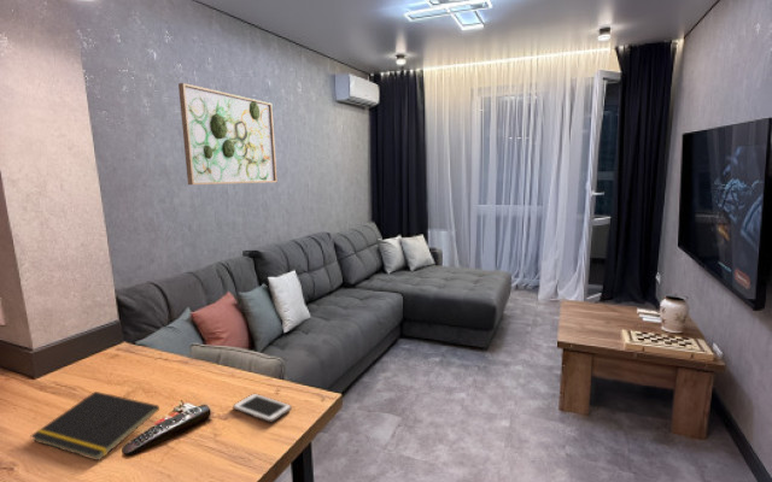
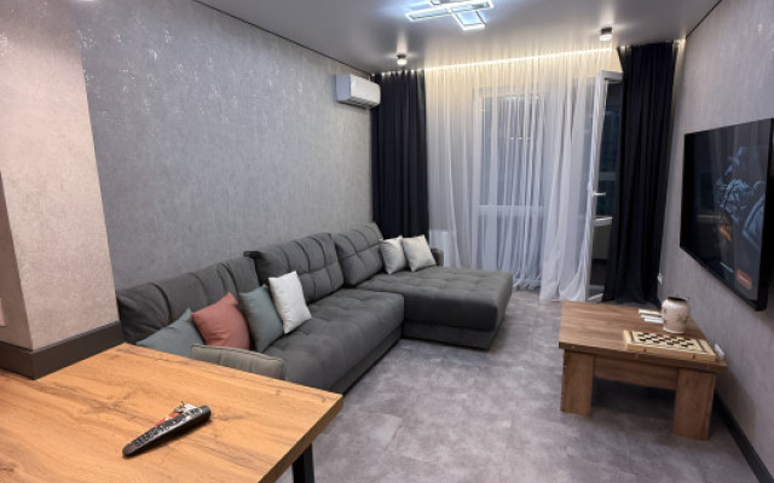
- cell phone [232,393,293,423]
- wall art [177,82,279,186]
- notepad [30,390,160,462]
